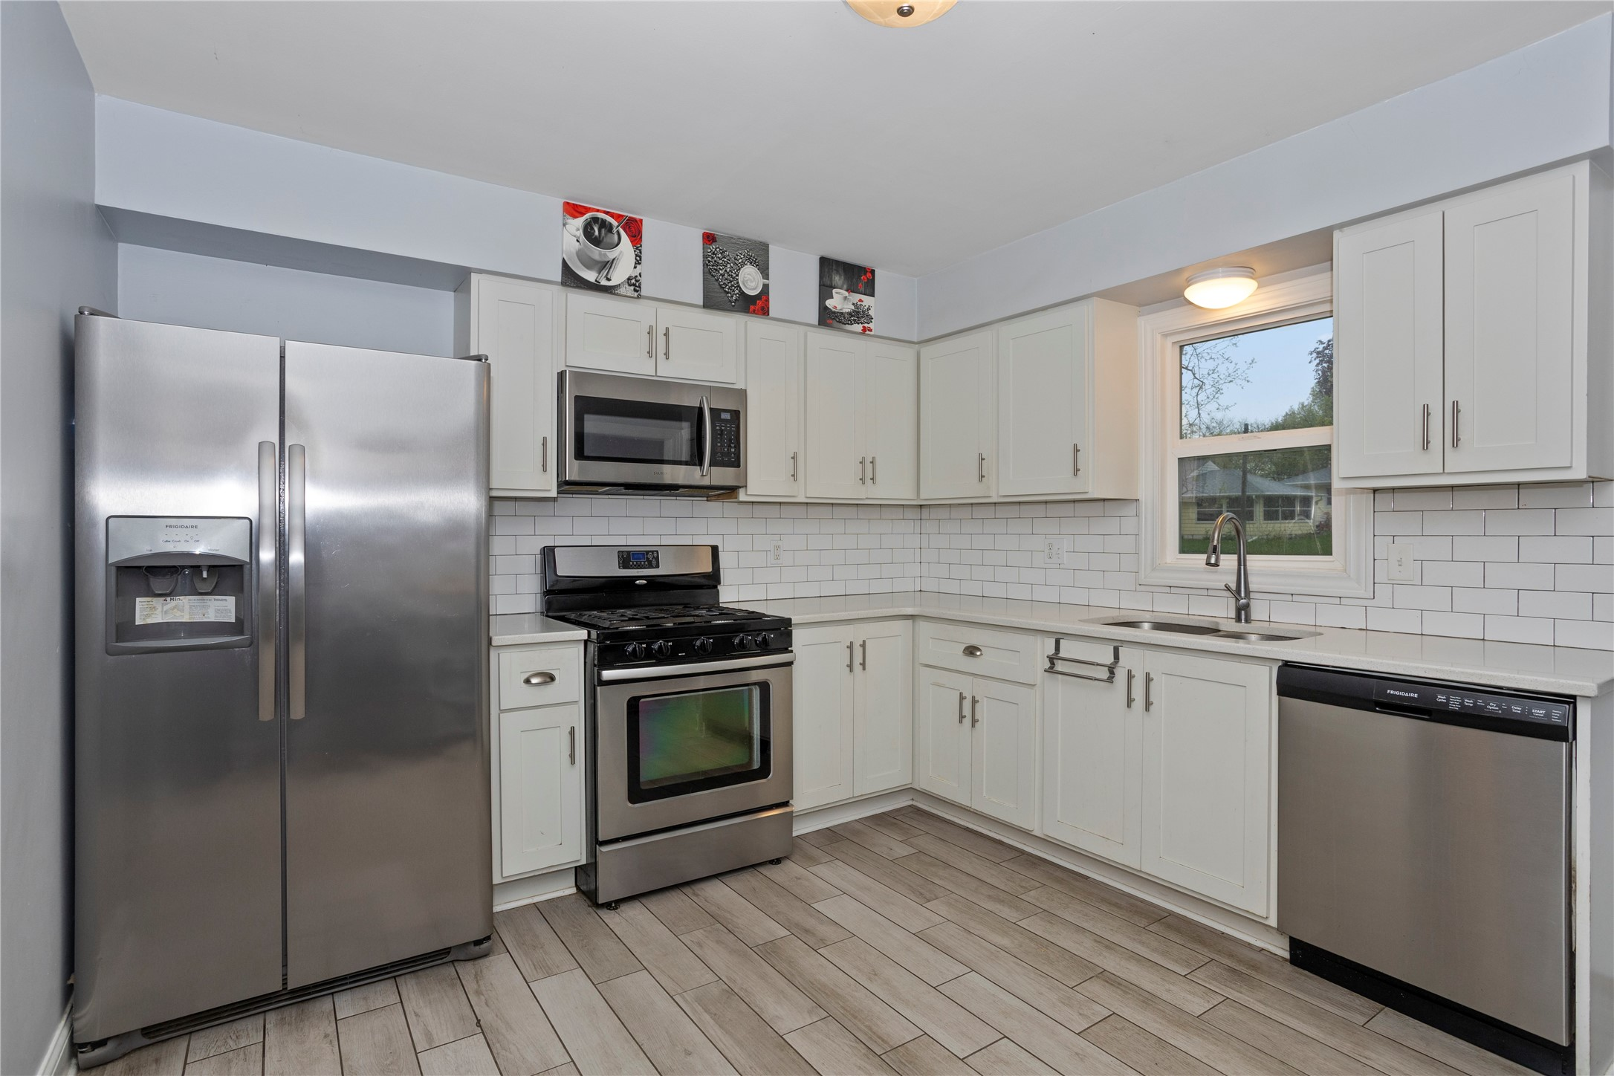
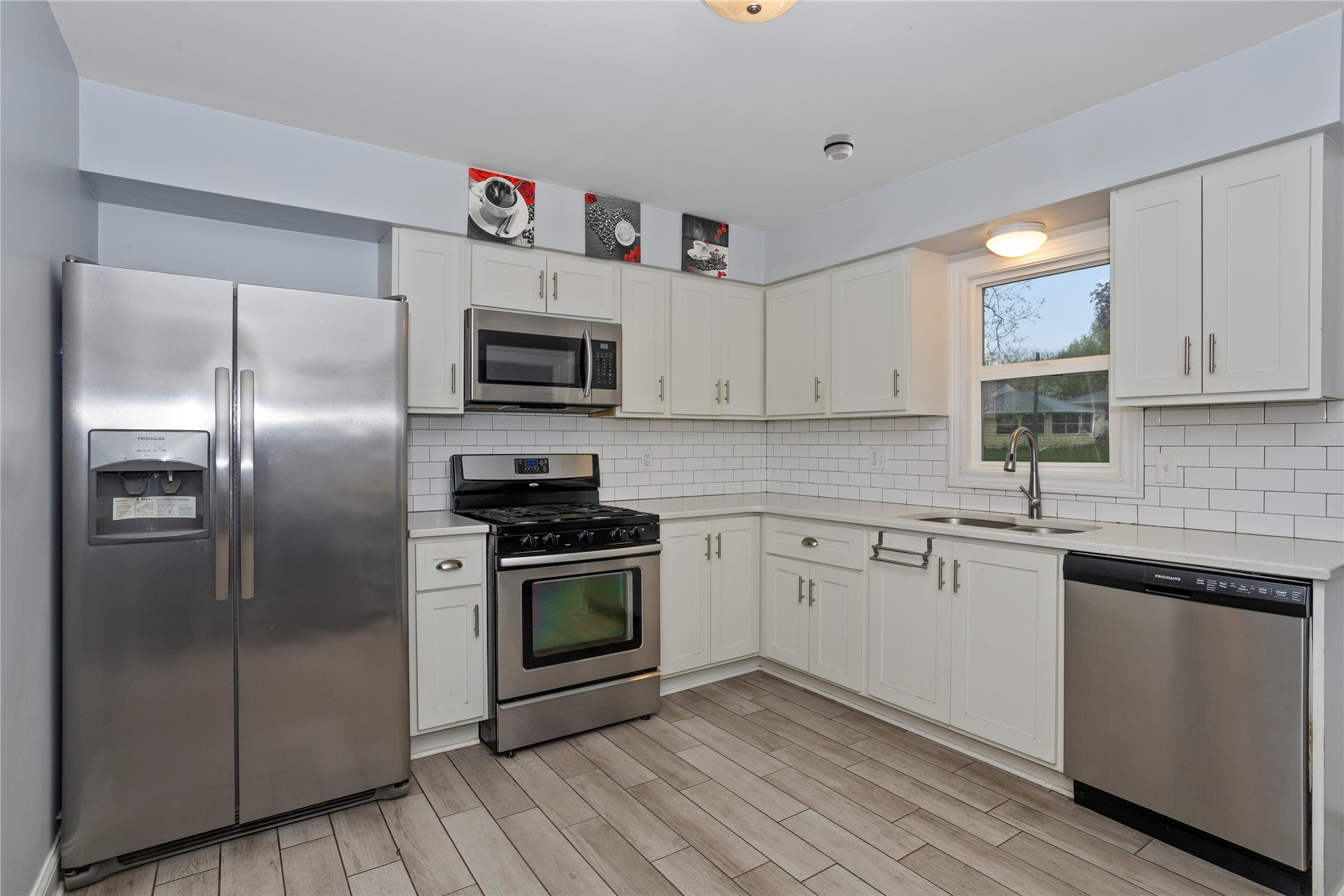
+ smoke detector [823,133,855,162]
